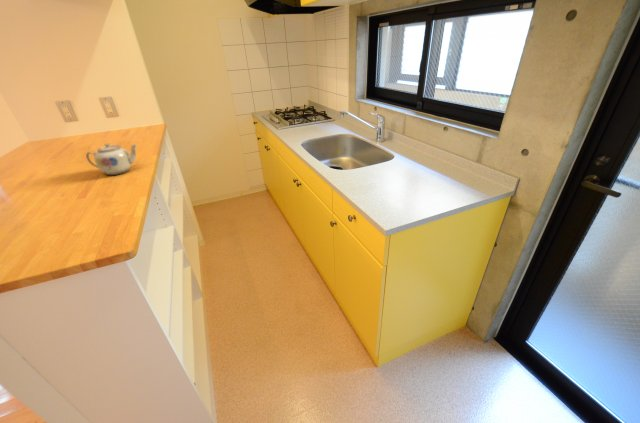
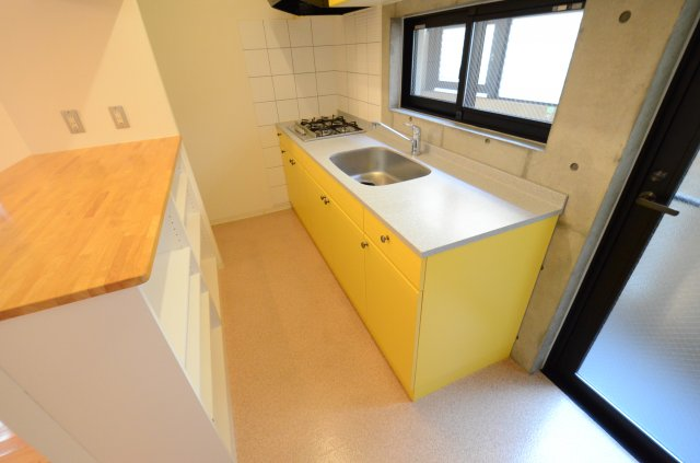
- teapot [85,142,138,176]
